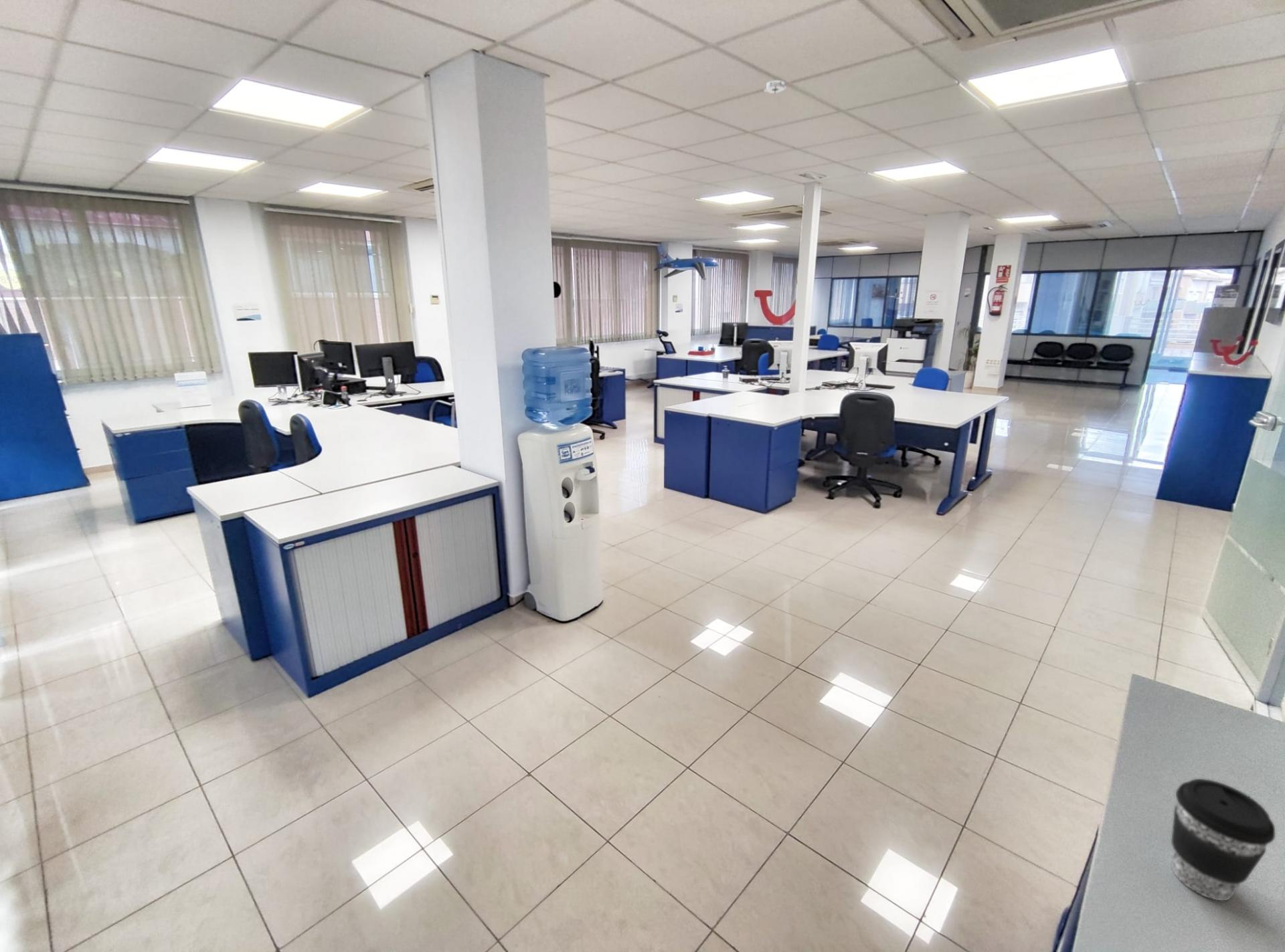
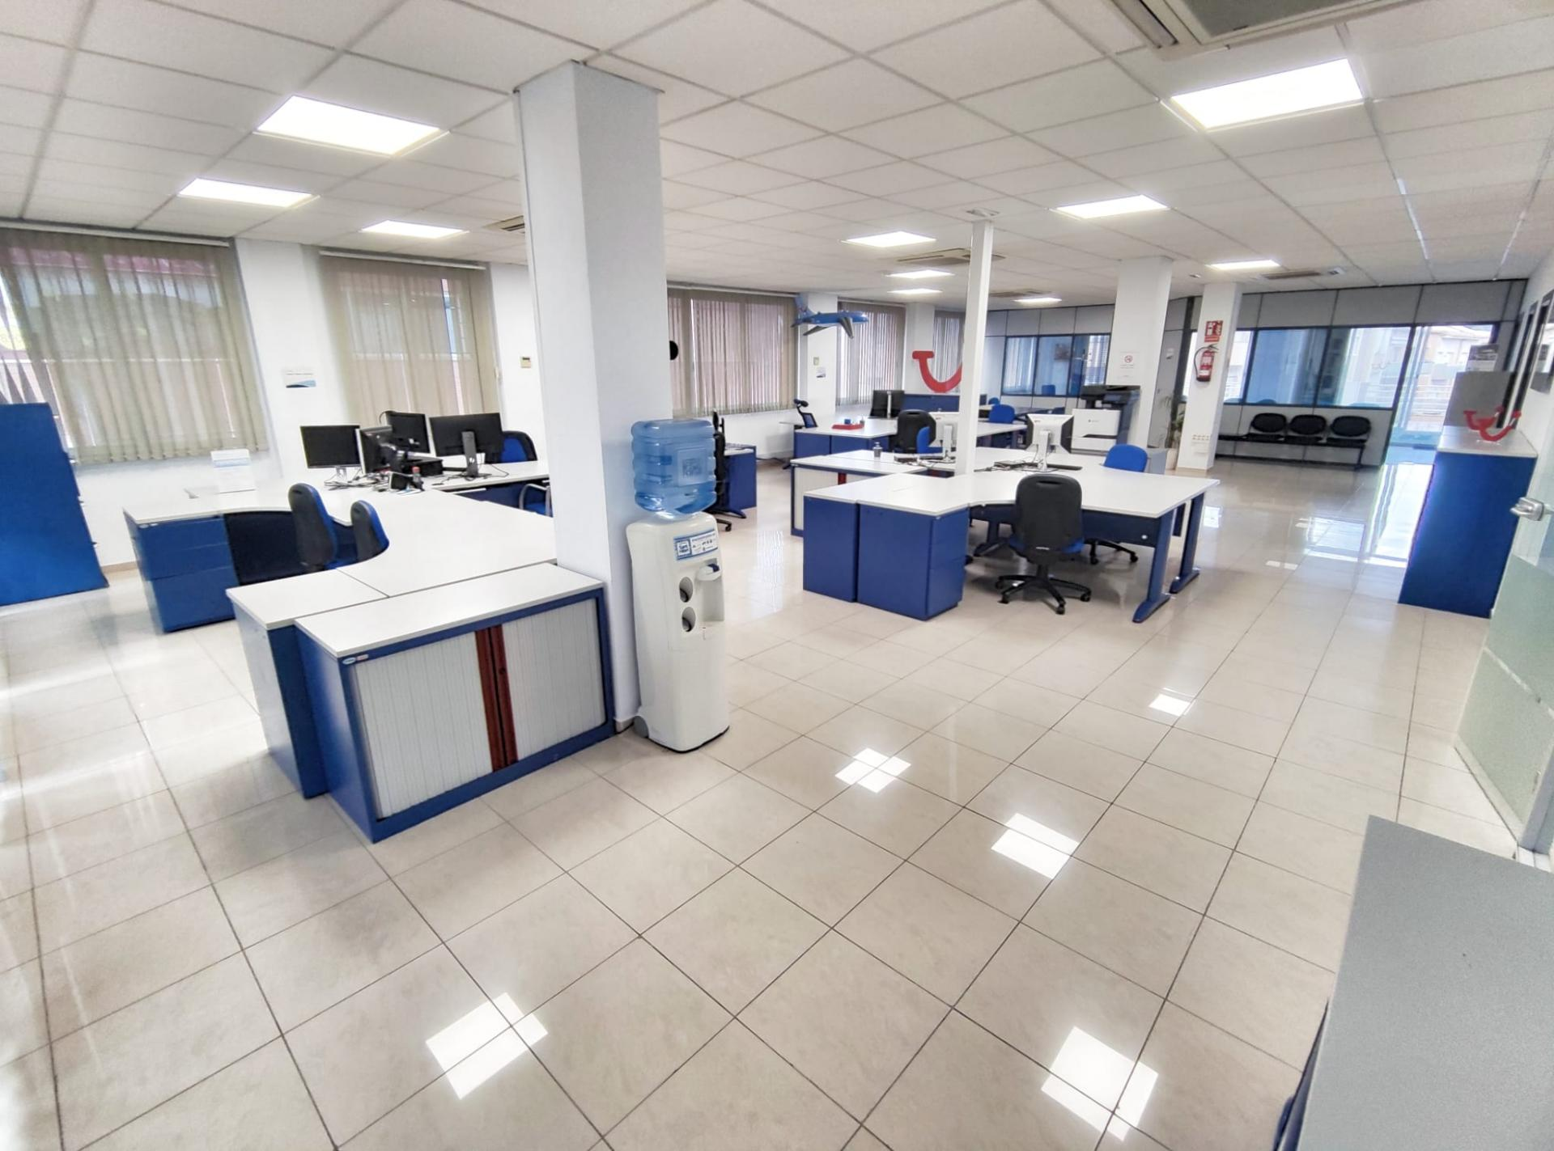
- smoke detector [763,80,787,95]
- coffee cup [1171,778,1276,901]
